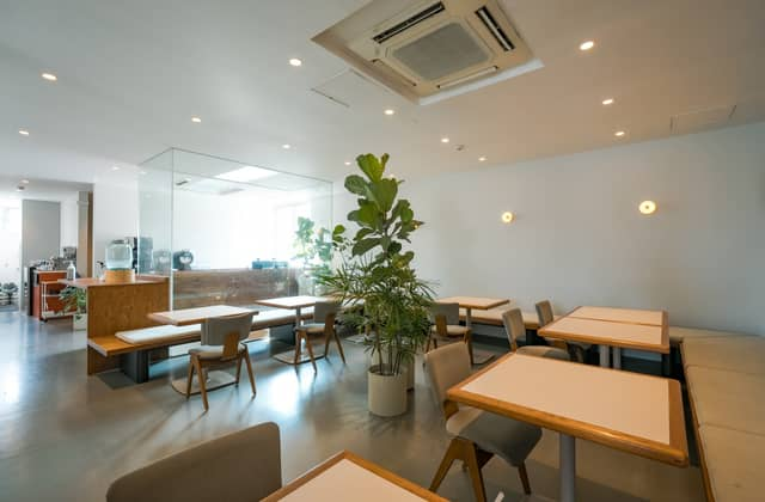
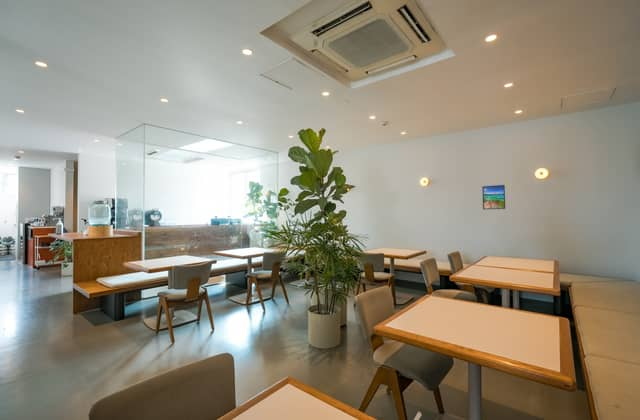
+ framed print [481,184,506,210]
